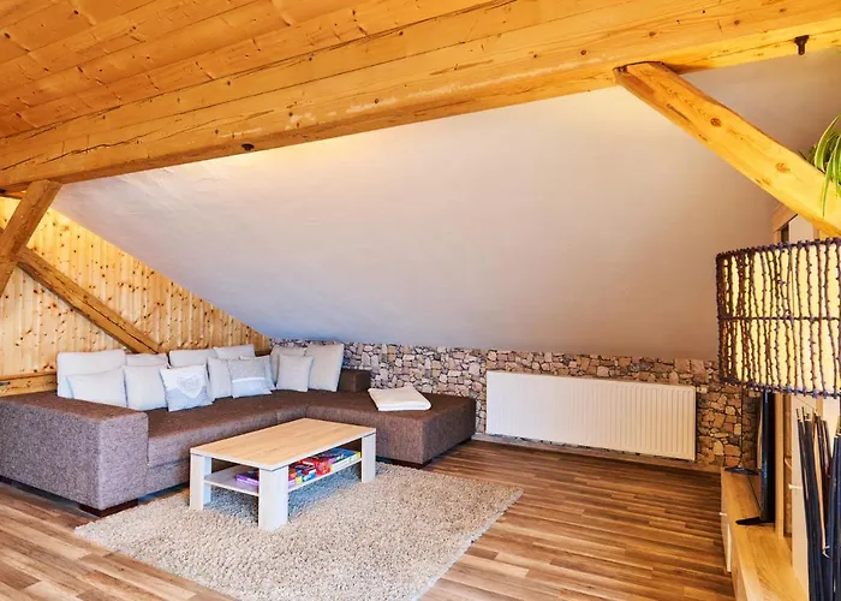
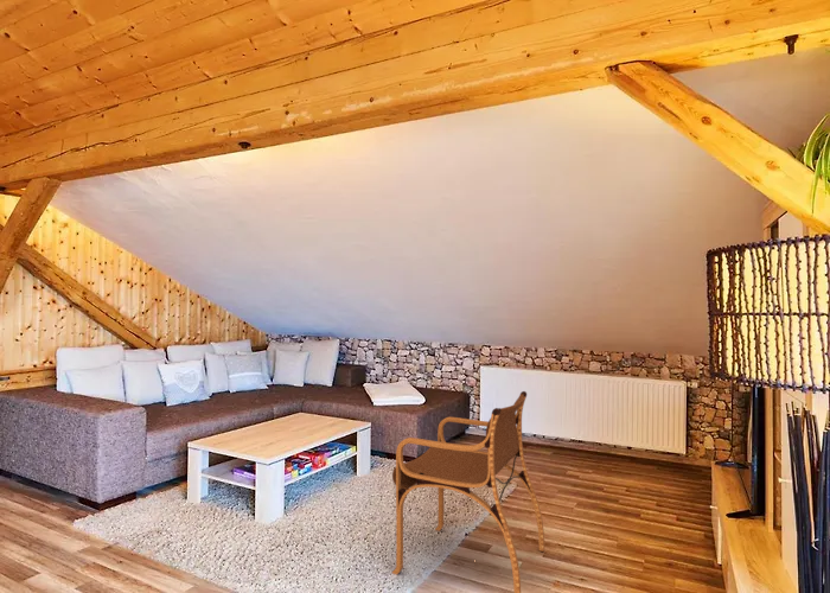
+ armchair [391,390,545,593]
